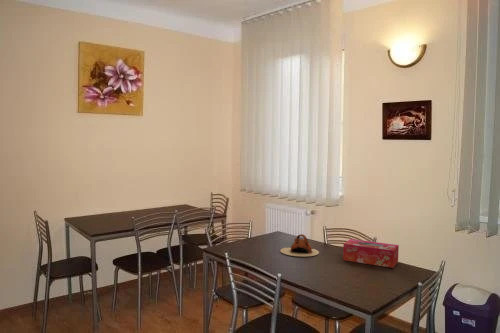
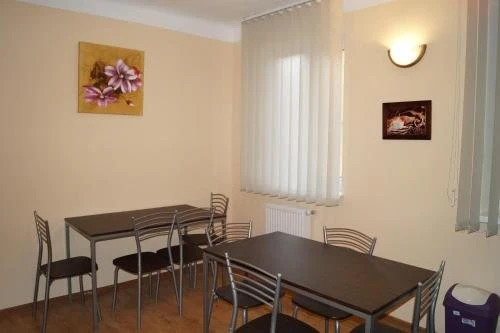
- teapot [279,233,320,257]
- tissue box [342,238,400,269]
